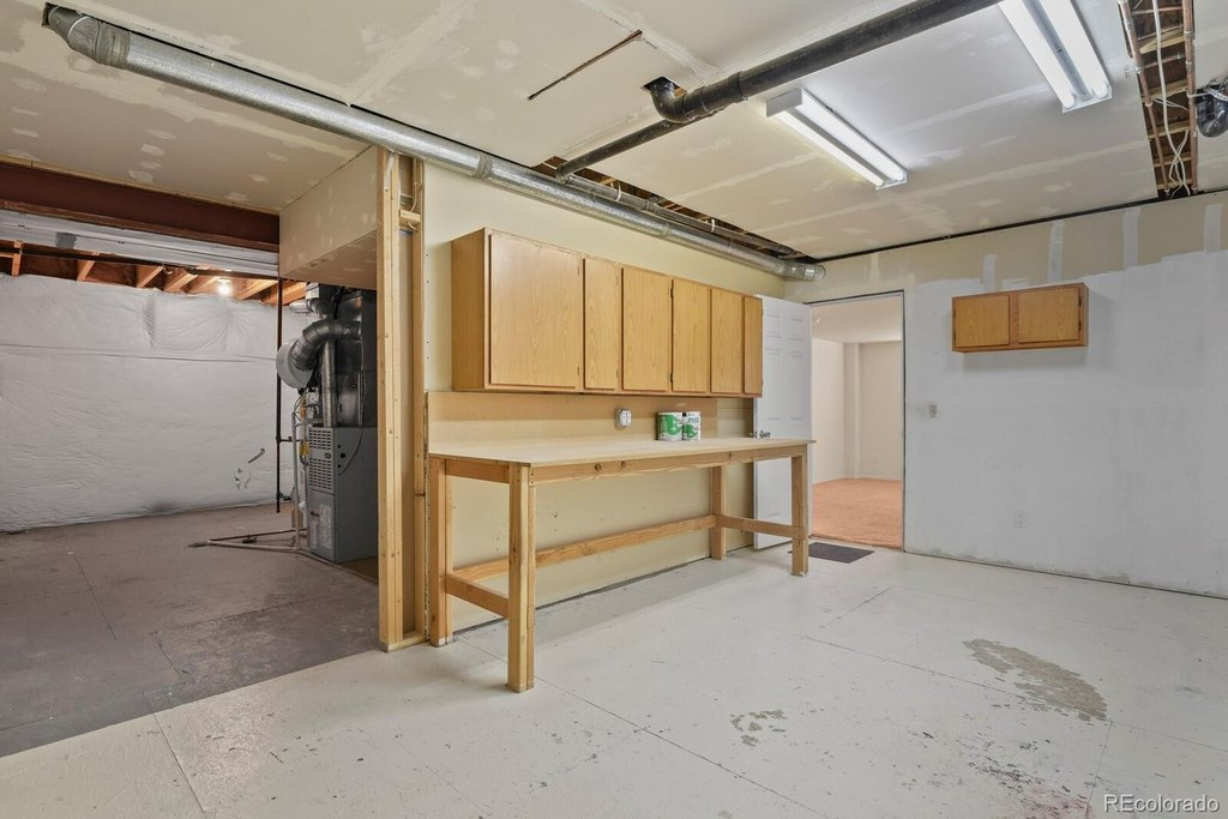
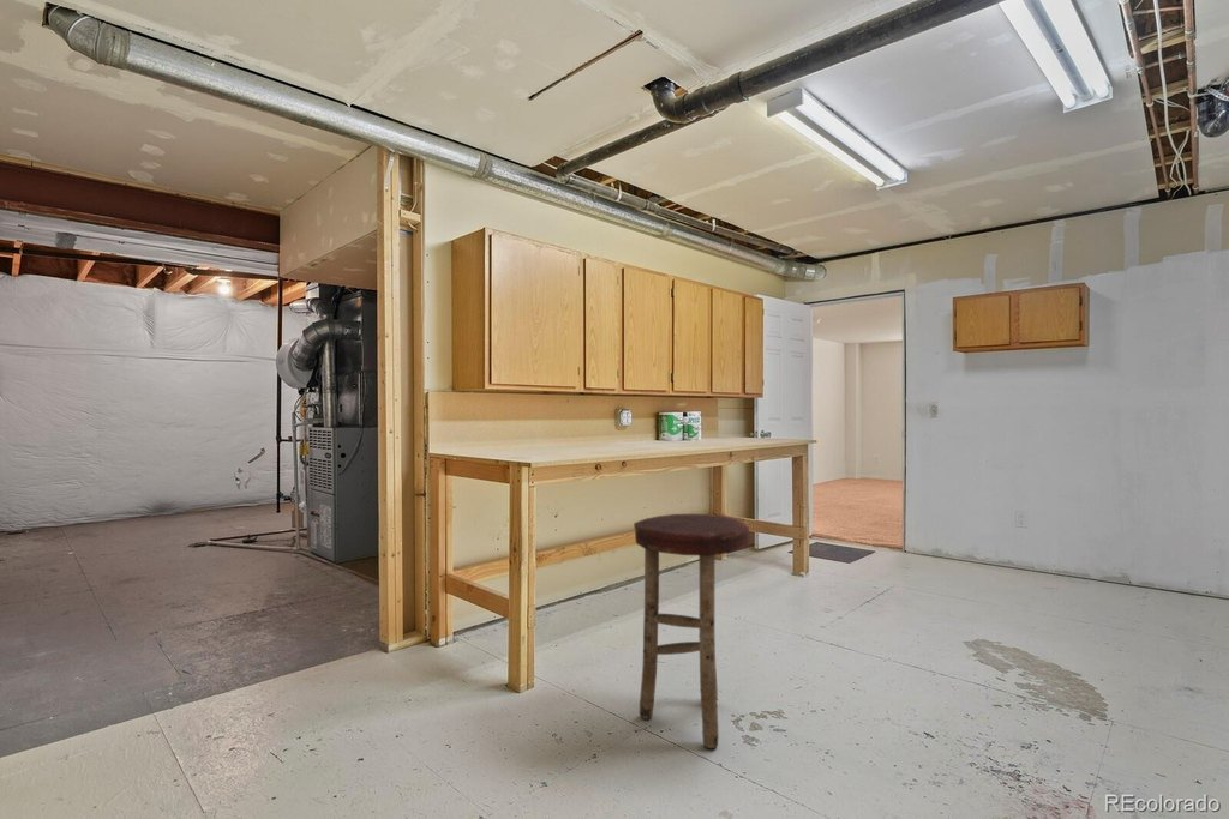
+ stool [633,513,754,749]
